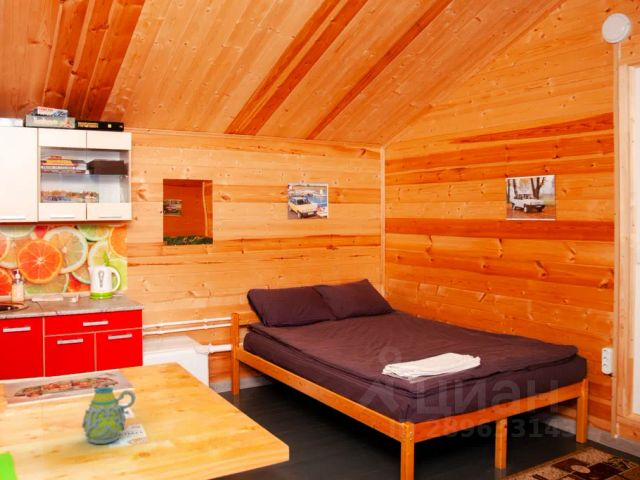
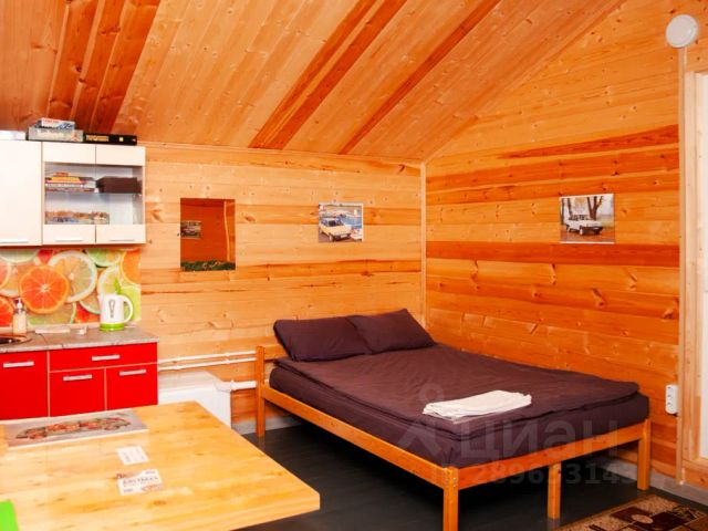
- mug [80,386,137,445]
